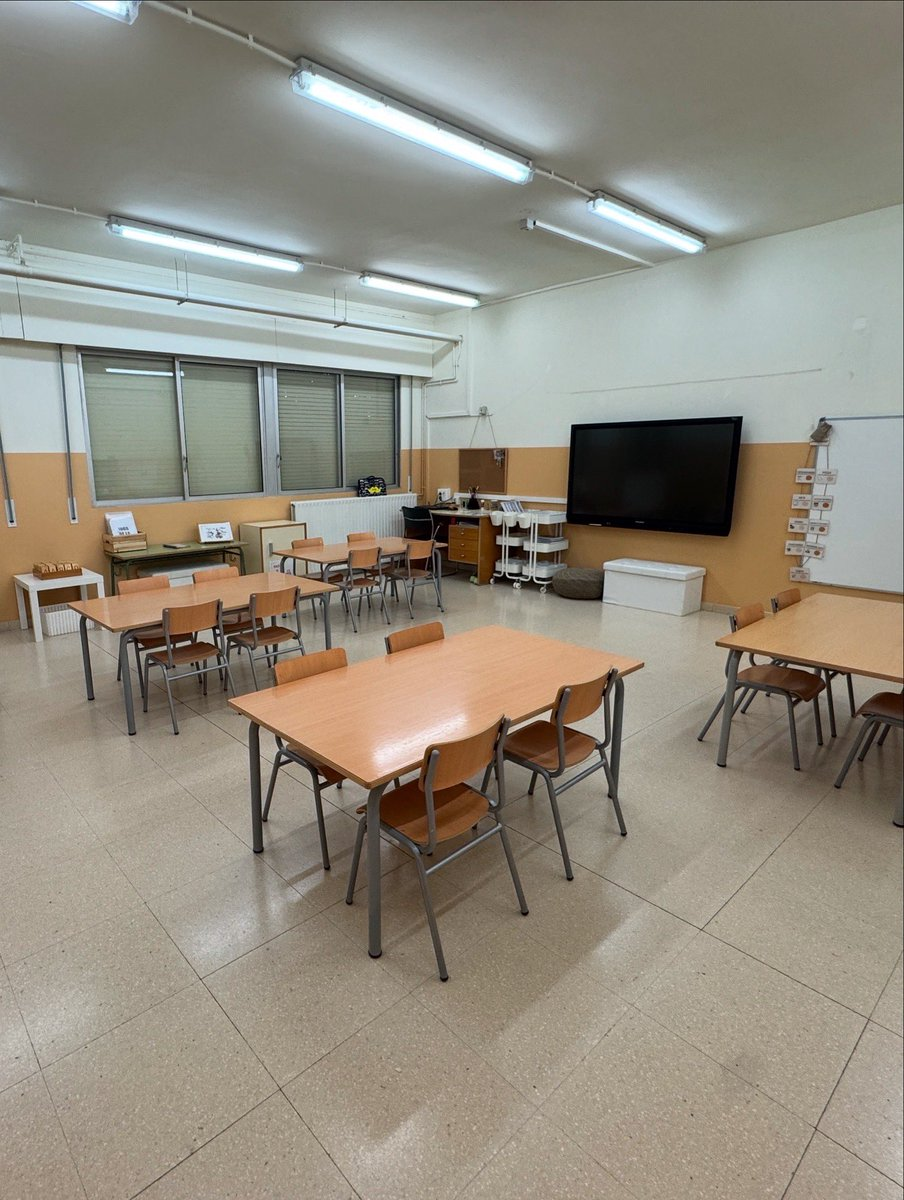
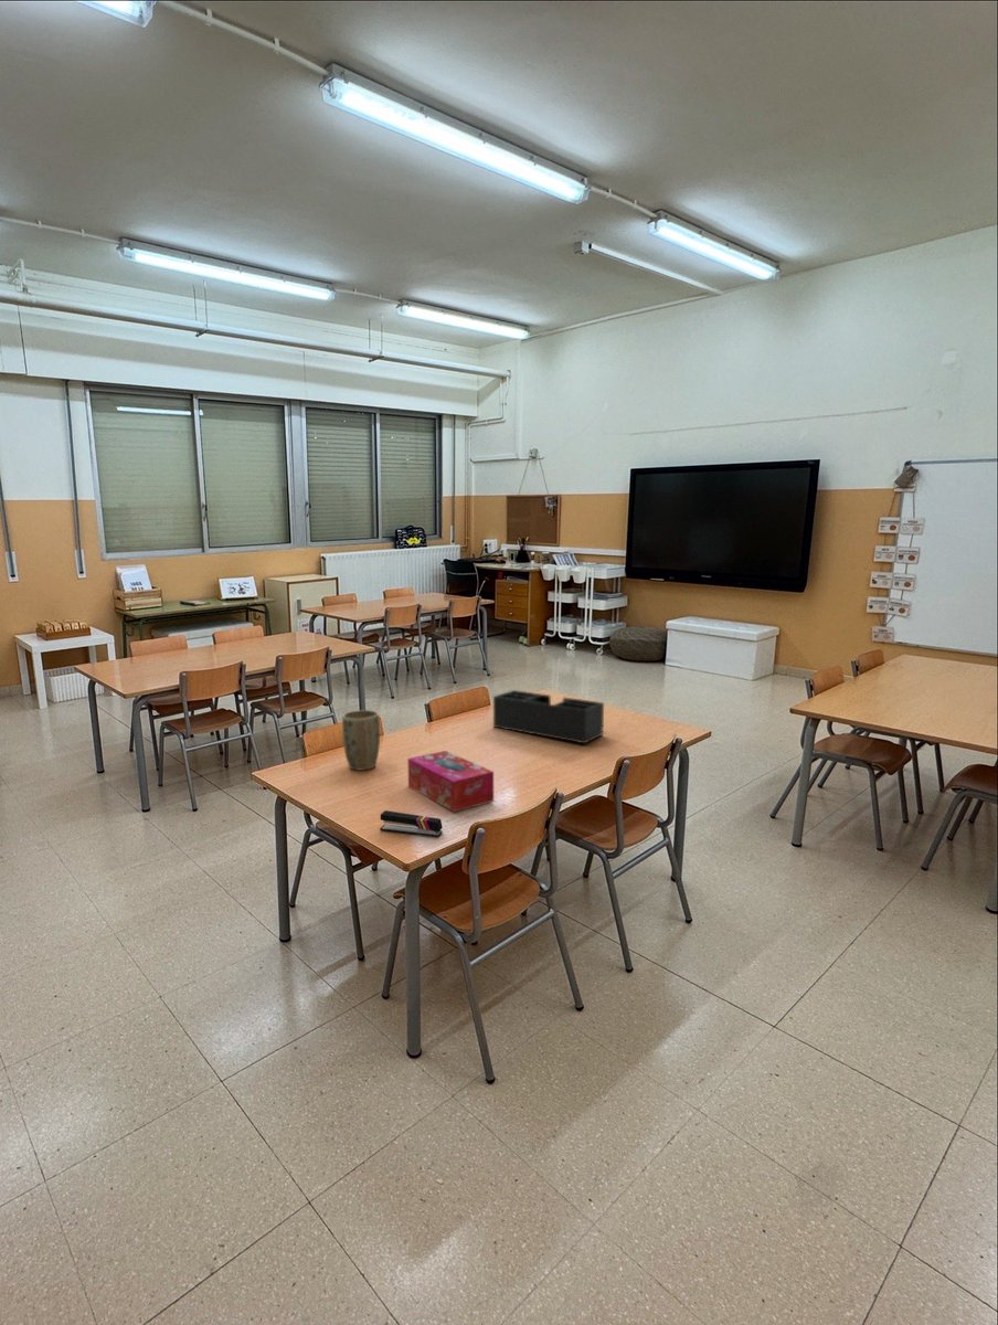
+ stapler [379,809,444,838]
+ tissue box [406,750,495,813]
+ desk organizer [492,689,605,744]
+ plant pot [341,709,381,772]
